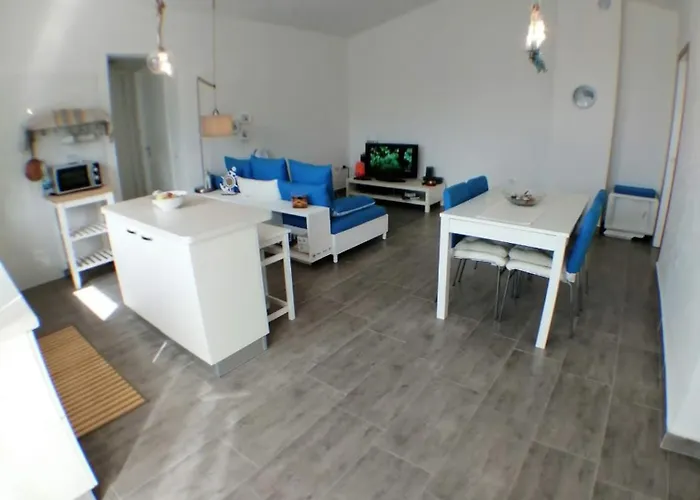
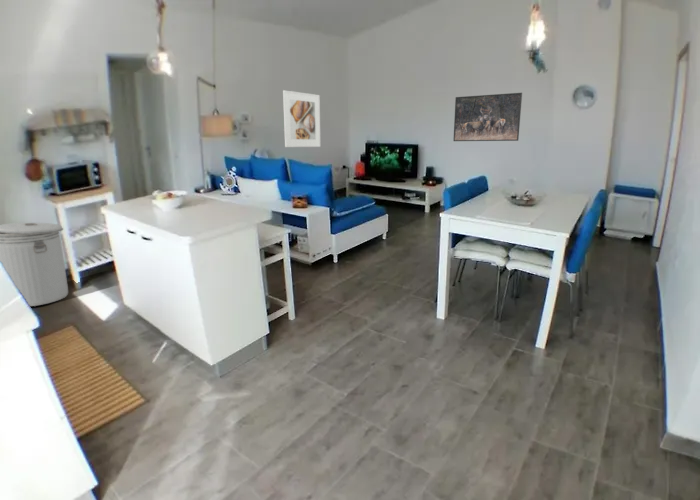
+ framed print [453,92,523,142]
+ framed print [282,89,322,148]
+ can [0,222,69,307]
